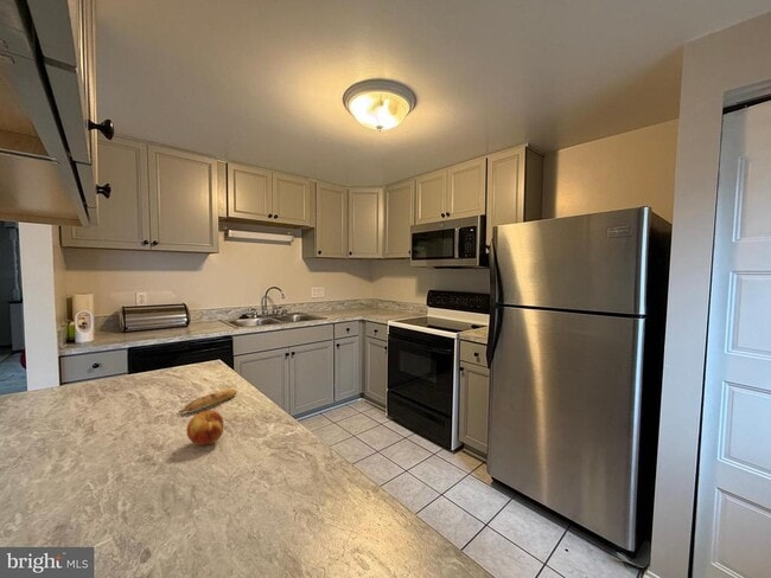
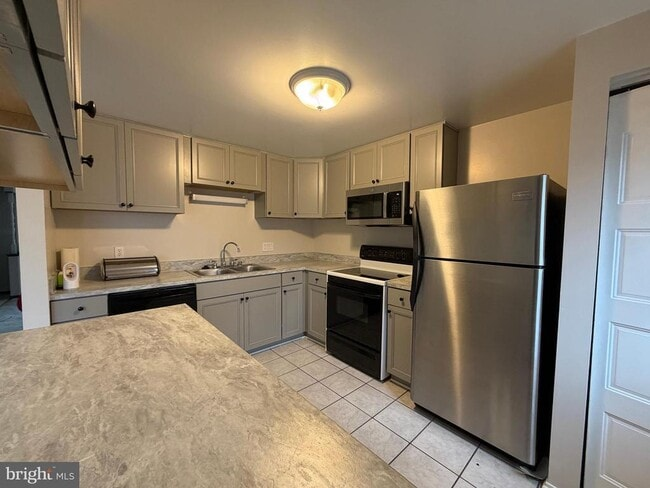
- banana [178,388,237,413]
- fruit [186,409,224,447]
